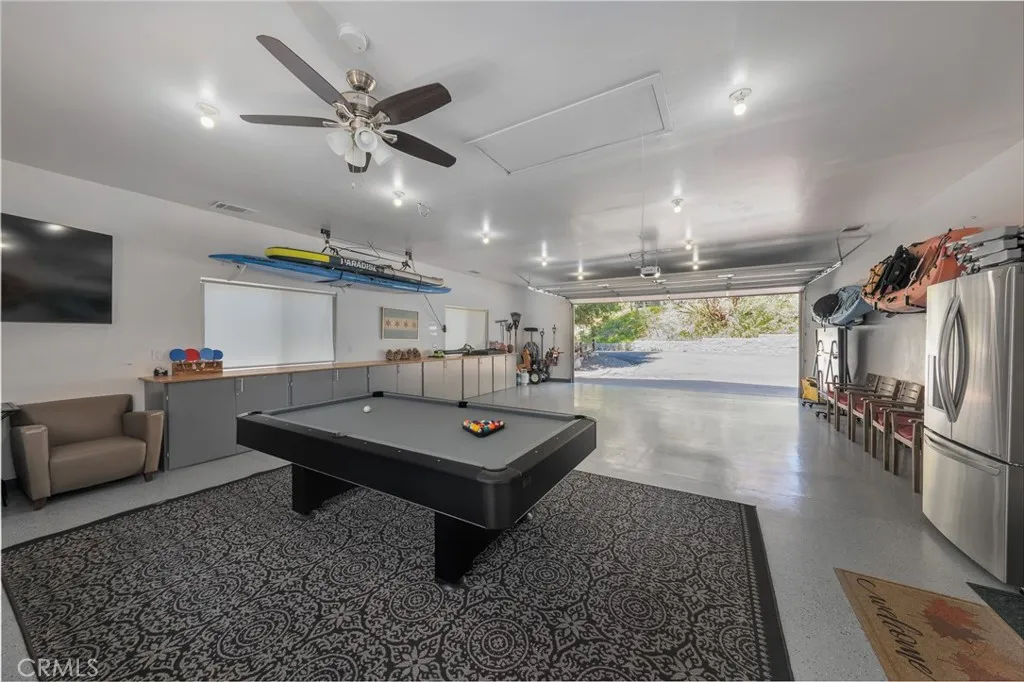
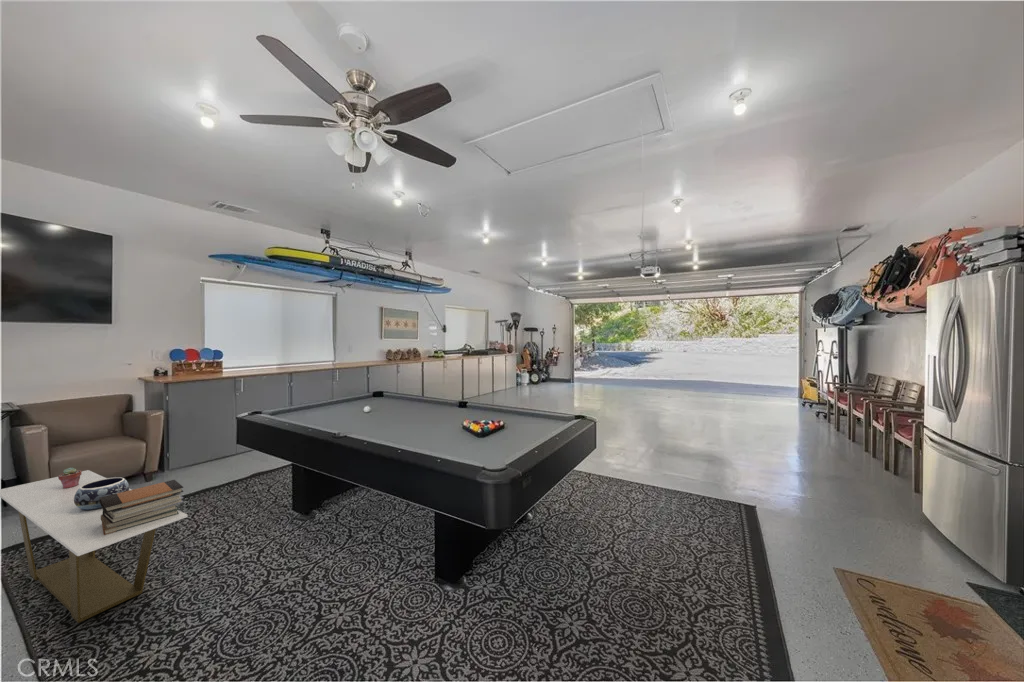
+ coffee table [0,469,189,624]
+ potted succulent [57,467,82,489]
+ decorative bowl [74,476,130,511]
+ book stack [100,479,184,535]
